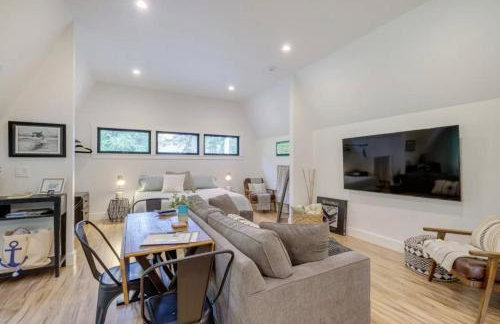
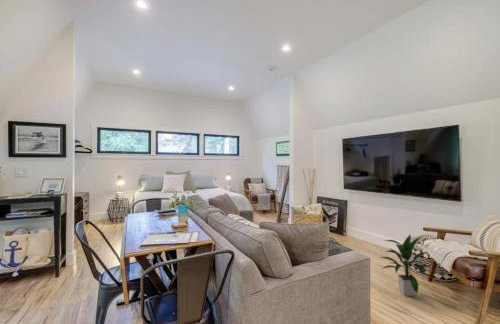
+ indoor plant [377,233,432,297]
